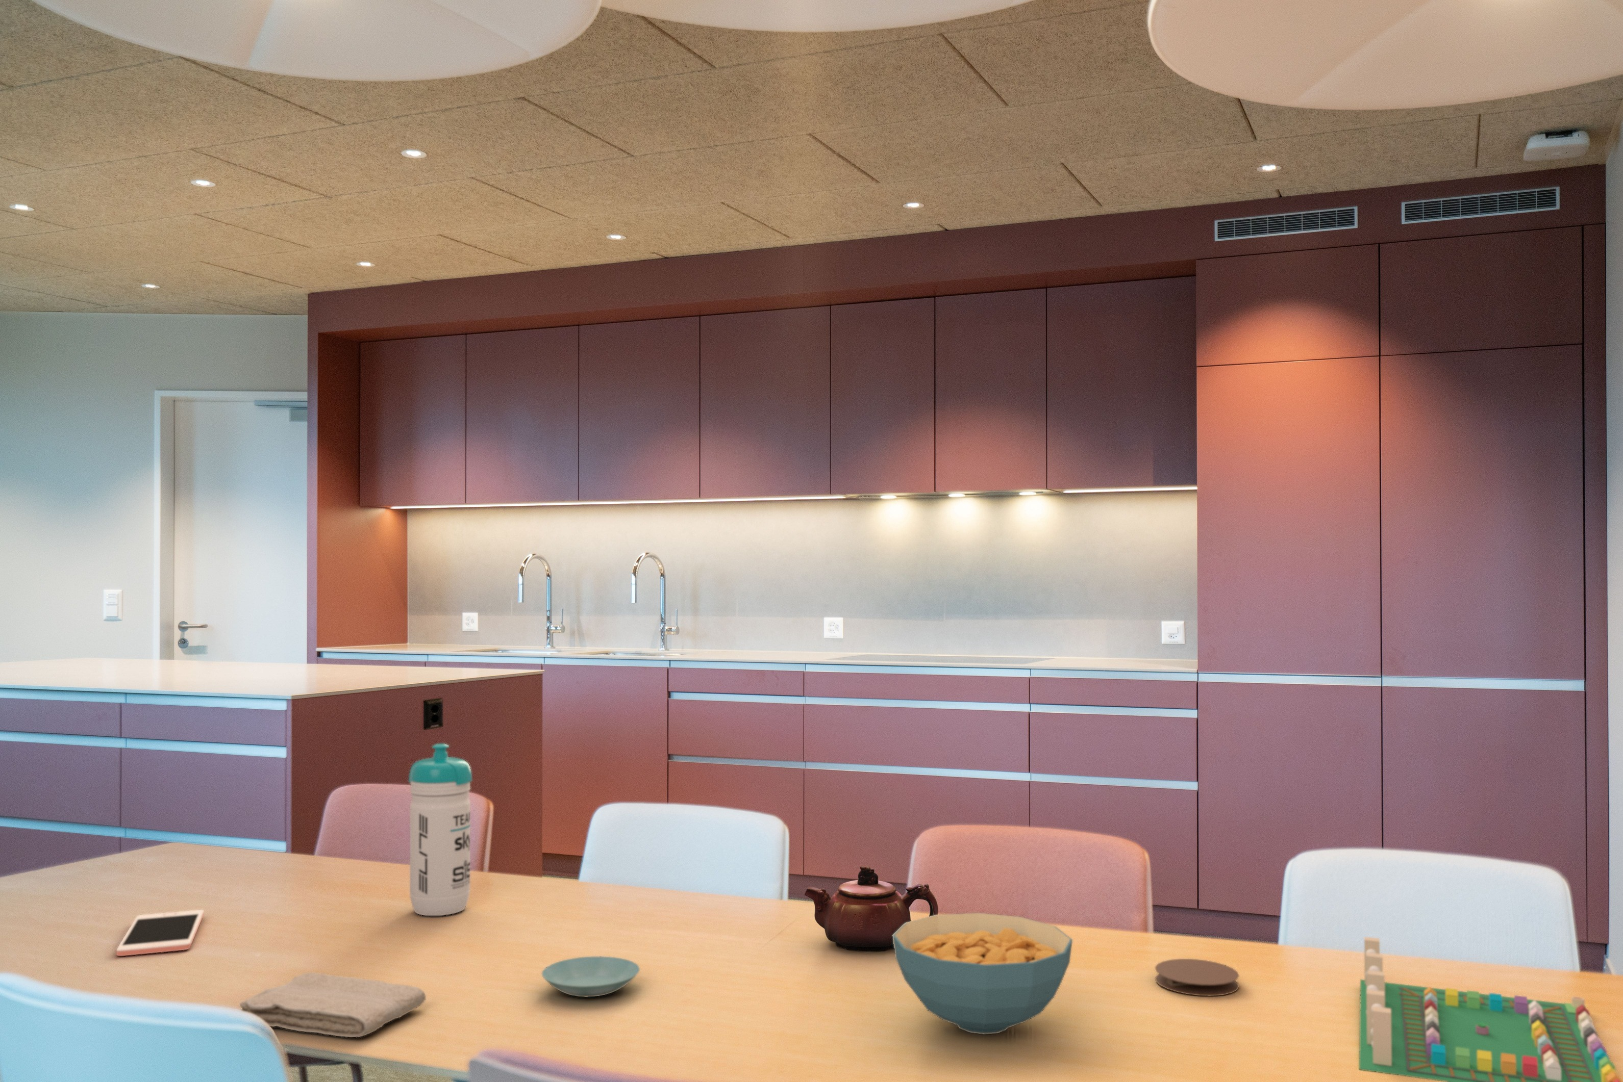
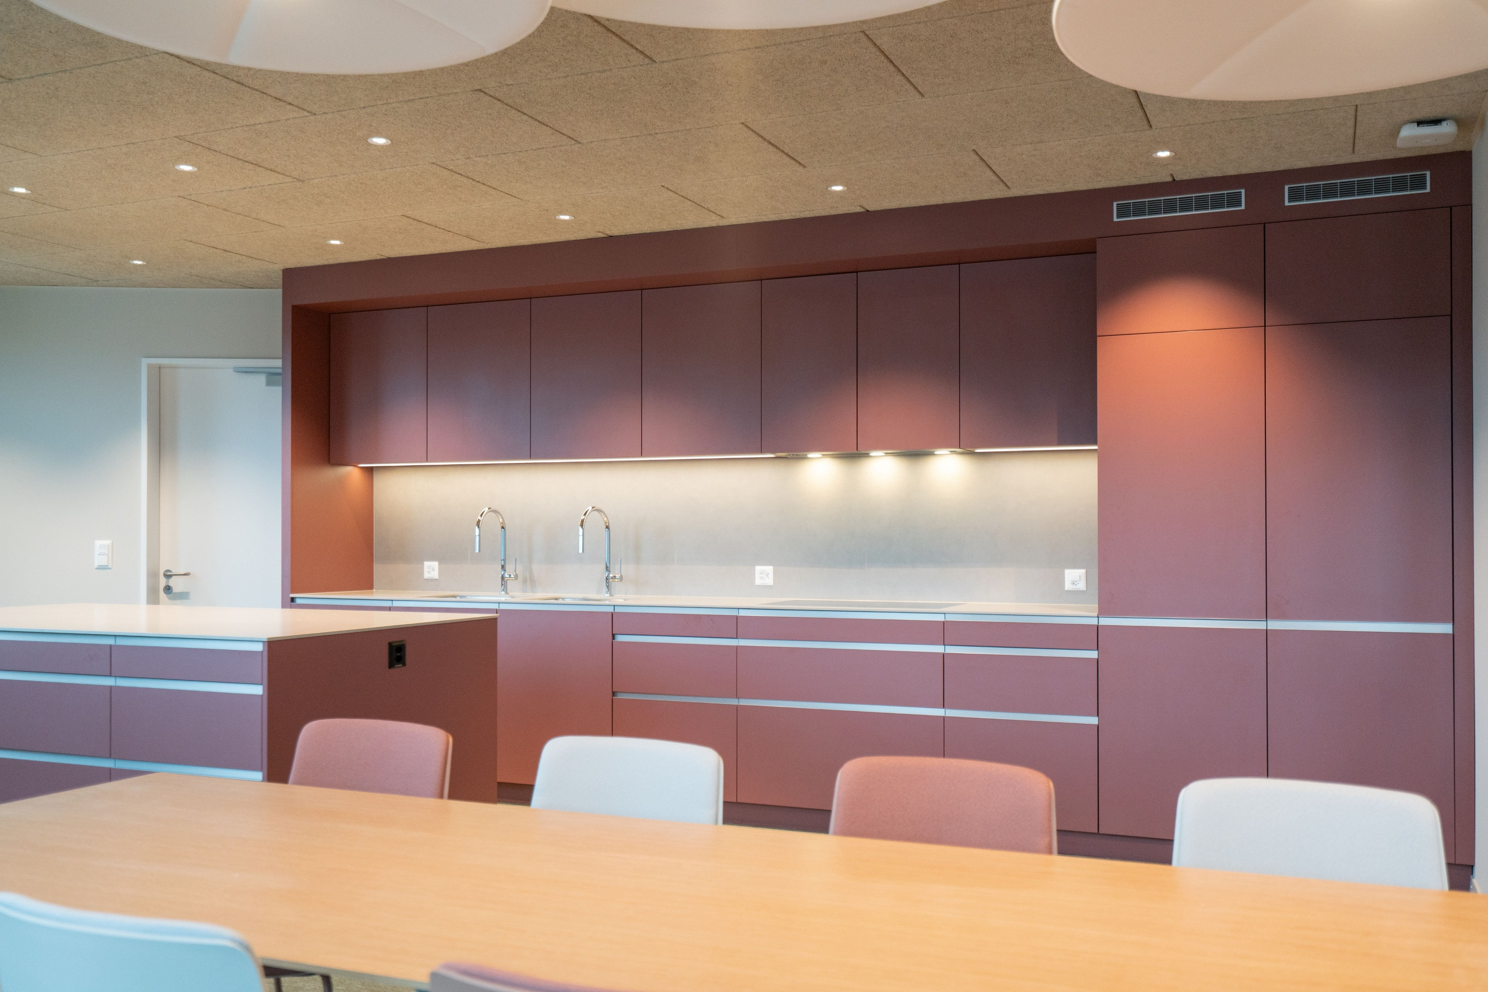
- coaster [1154,958,1240,996]
- saucer [541,956,640,997]
- water bottle [408,743,473,917]
- cereal bowl [892,912,1073,1035]
- washcloth [239,971,427,1037]
- cell phone [116,909,204,956]
- teapot [804,866,938,952]
- board game [1358,936,1623,1082]
